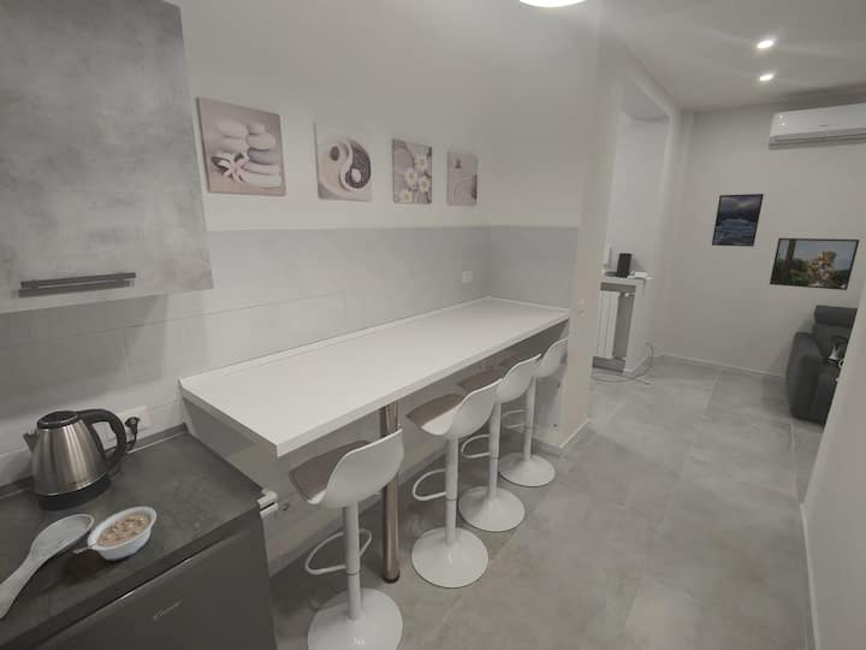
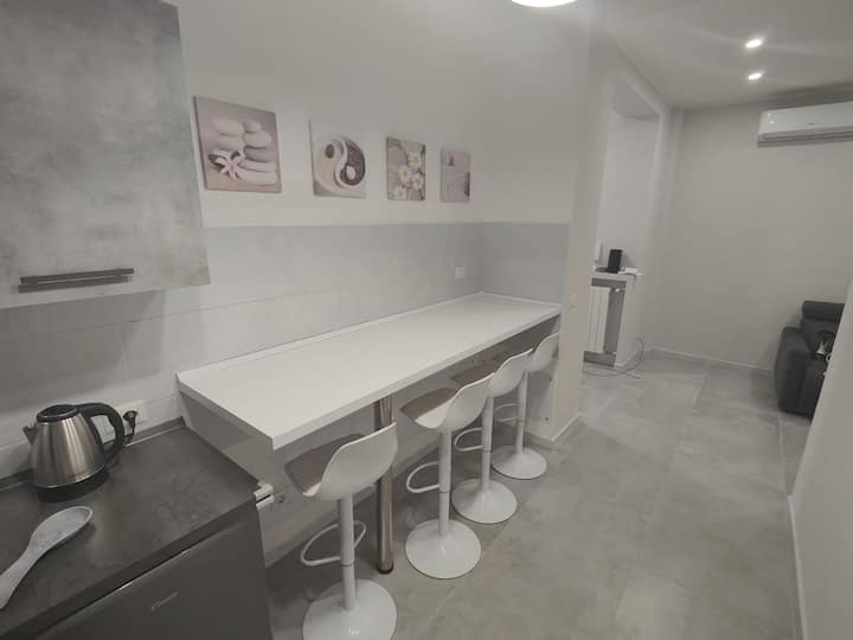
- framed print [711,193,765,248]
- legume [72,506,158,561]
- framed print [769,237,861,291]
